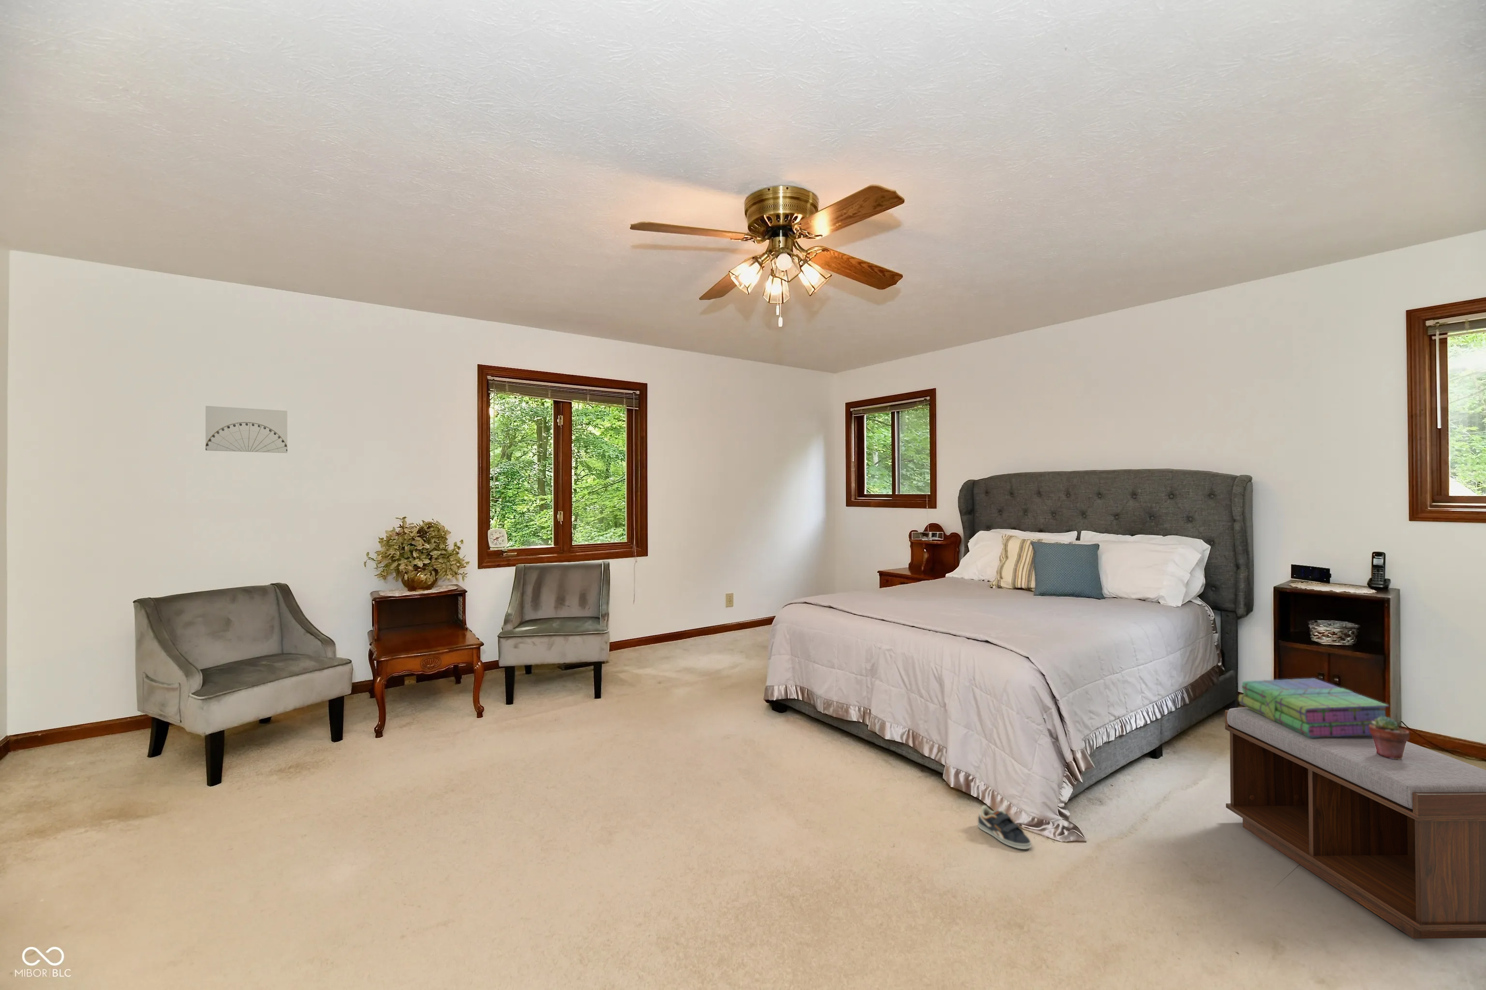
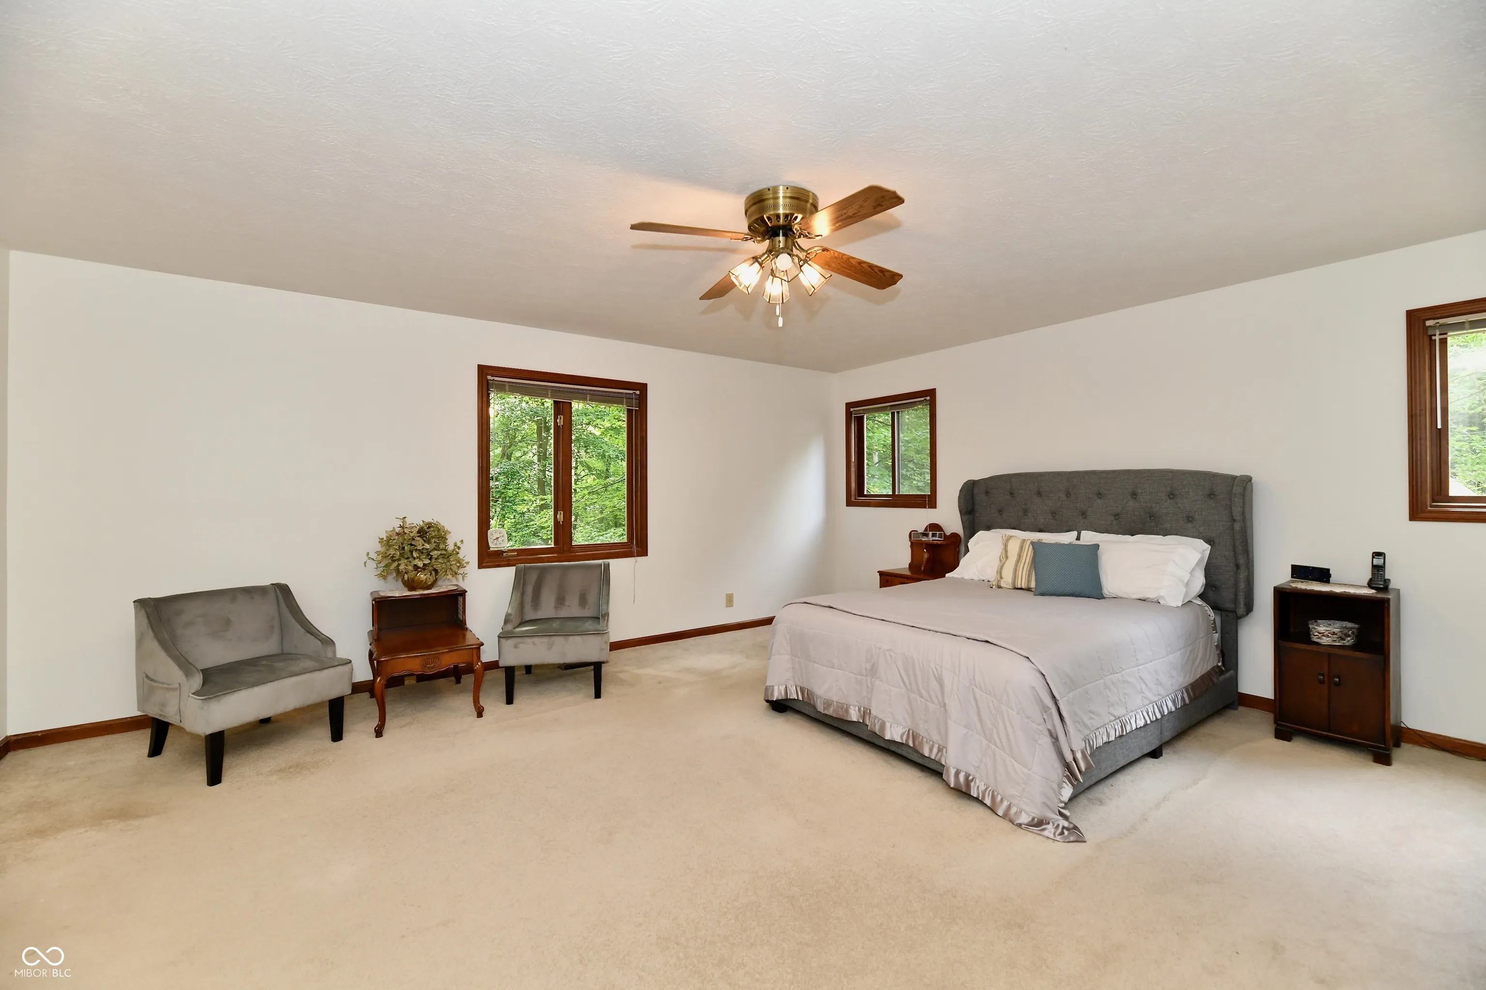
- sneaker [977,804,1032,850]
- wall art [205,406,288,454]
- potted succulent [1369,716,1410,759]
- stack of books [1237,677,1398,738]
- bench [1224,707,1486,939]
